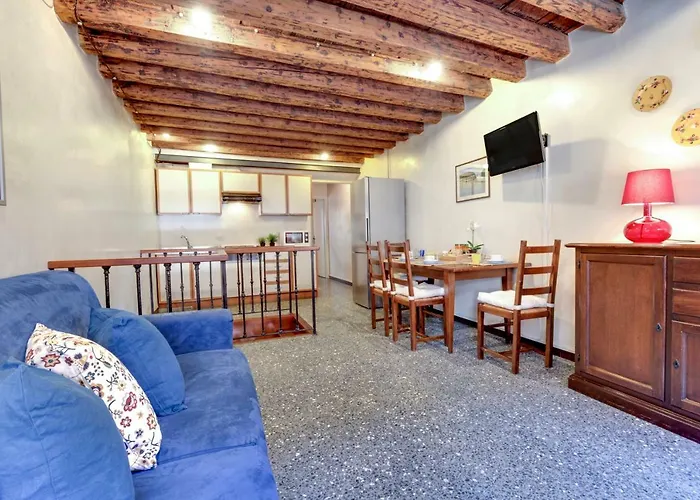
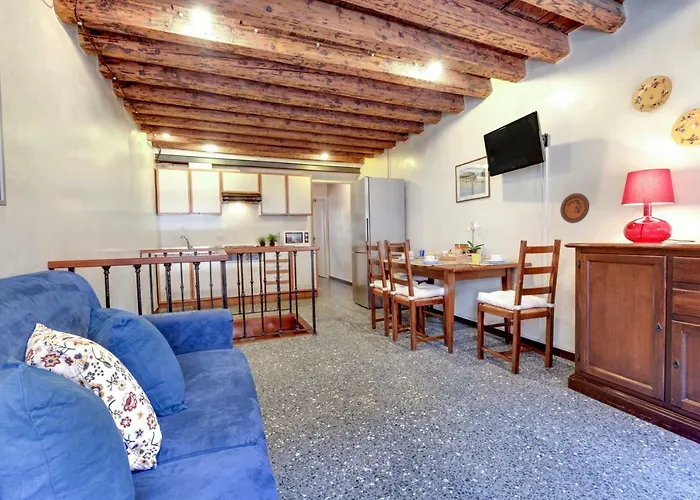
+ decorative plate [559,192,590,224]
